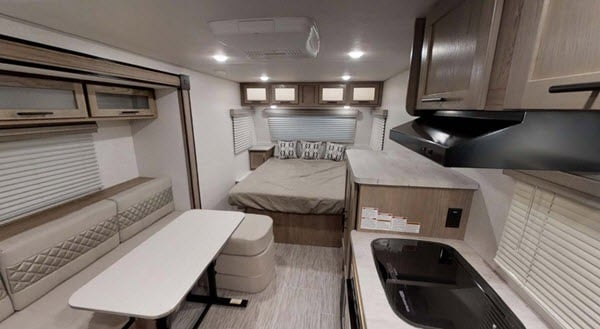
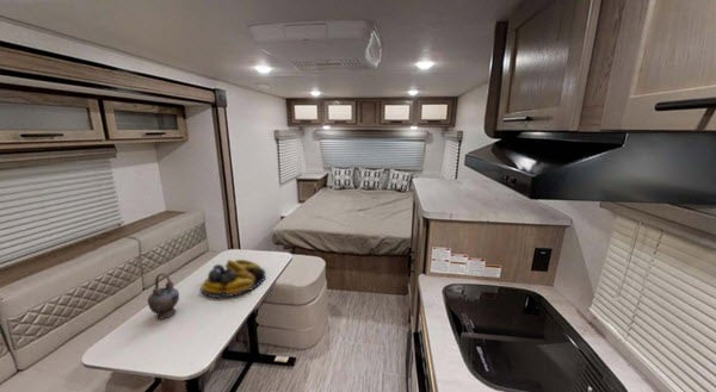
+ fruit bowl [199,259,266,299]
+ teapot [147,272,180,321]
